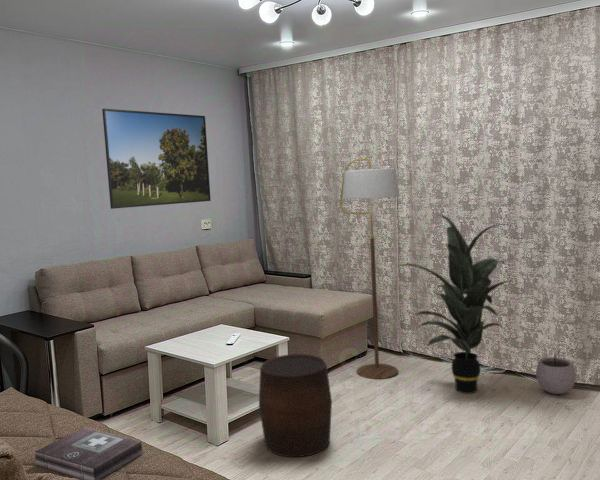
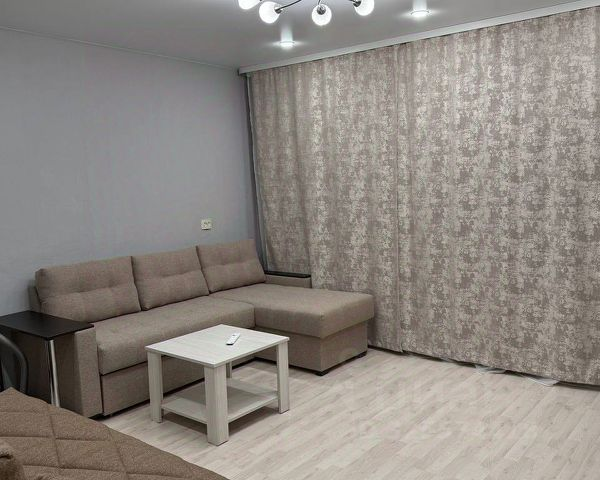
- first aid kit [34,426,143,480]
- indoor plant [398,214,515,395]
- floor lamp [339,157,401,380]
- stool [258,353,333,458]
- plant pot [535,348,577,395]
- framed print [101,108,212,210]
